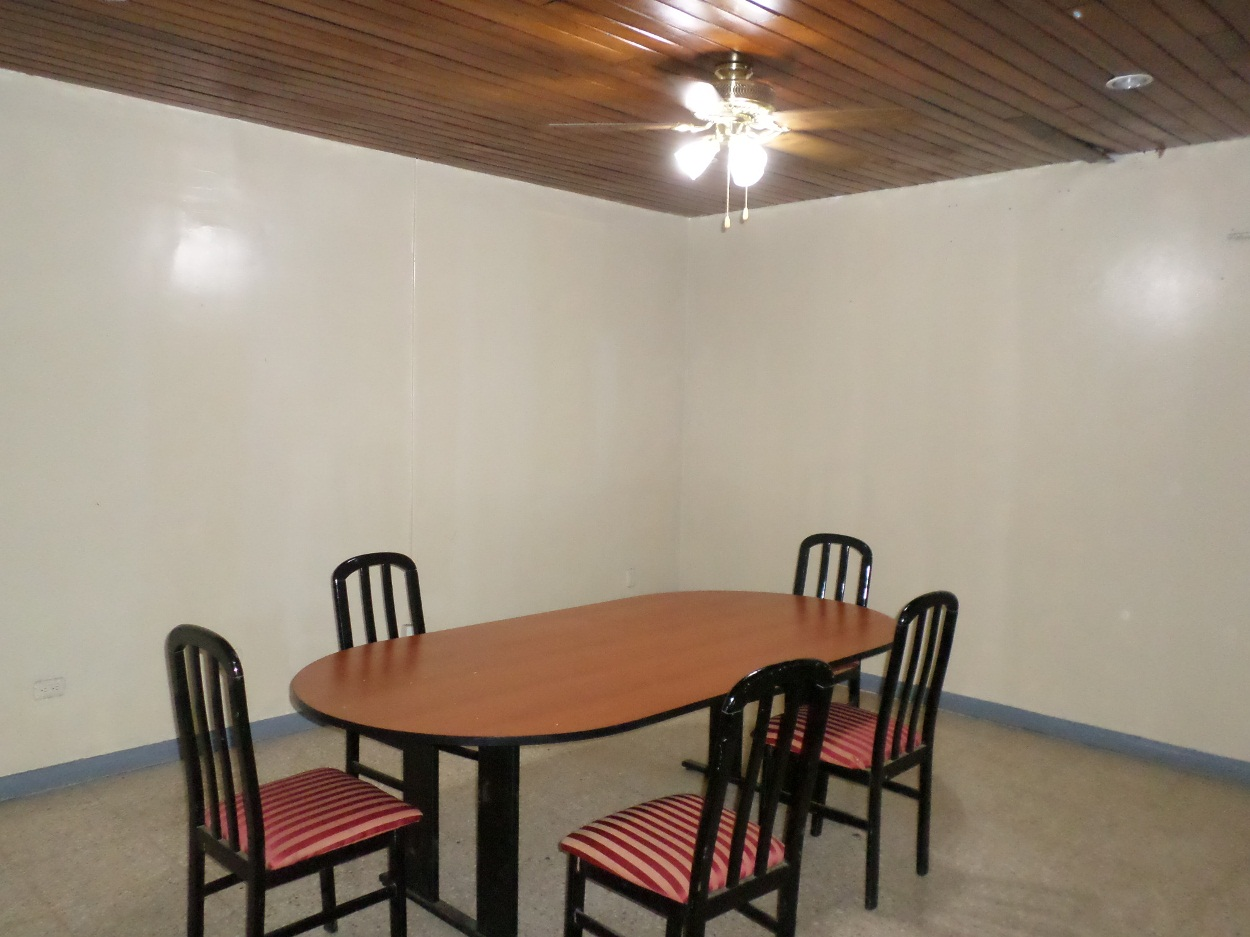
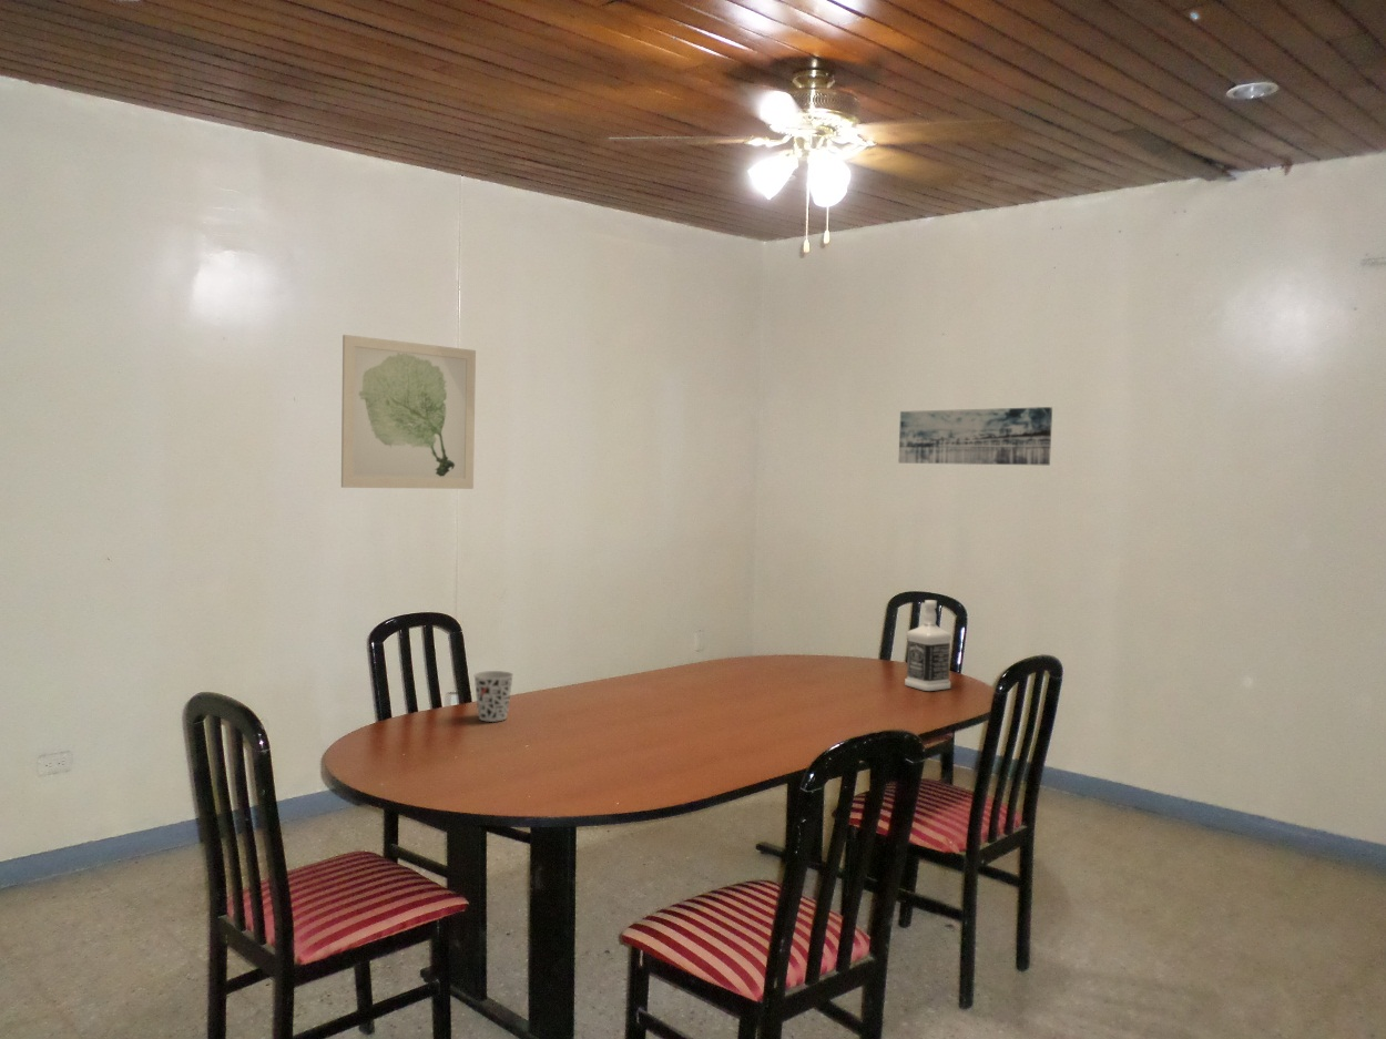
+ bottle [904,599,952,692]
+ wall art [340,334,477,490]
+ wall art [897,406,1053,467]
+ cup [472,670,514,723]
